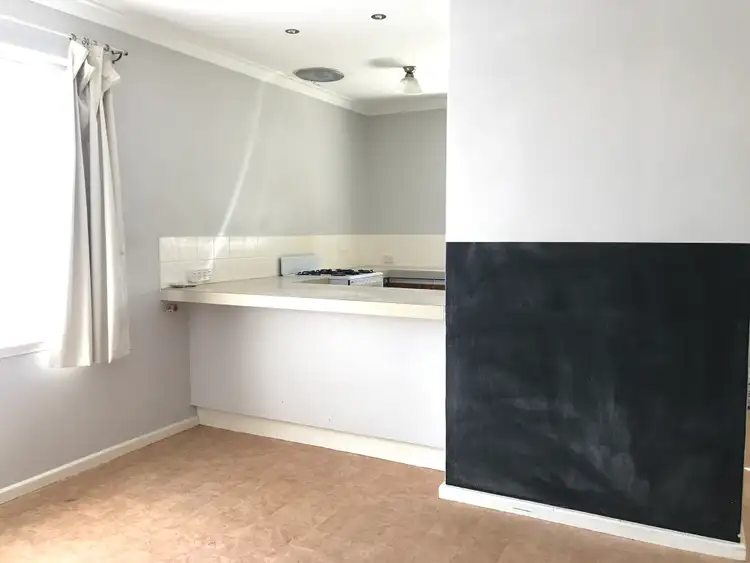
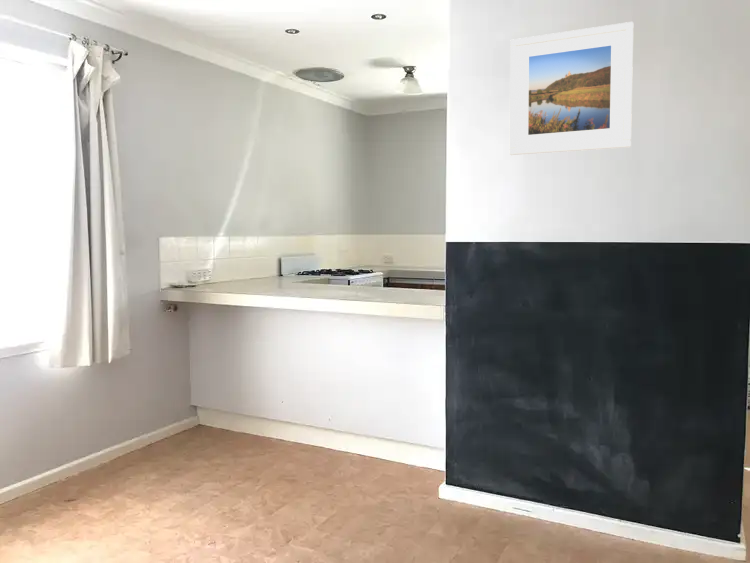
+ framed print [509,21,634,156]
